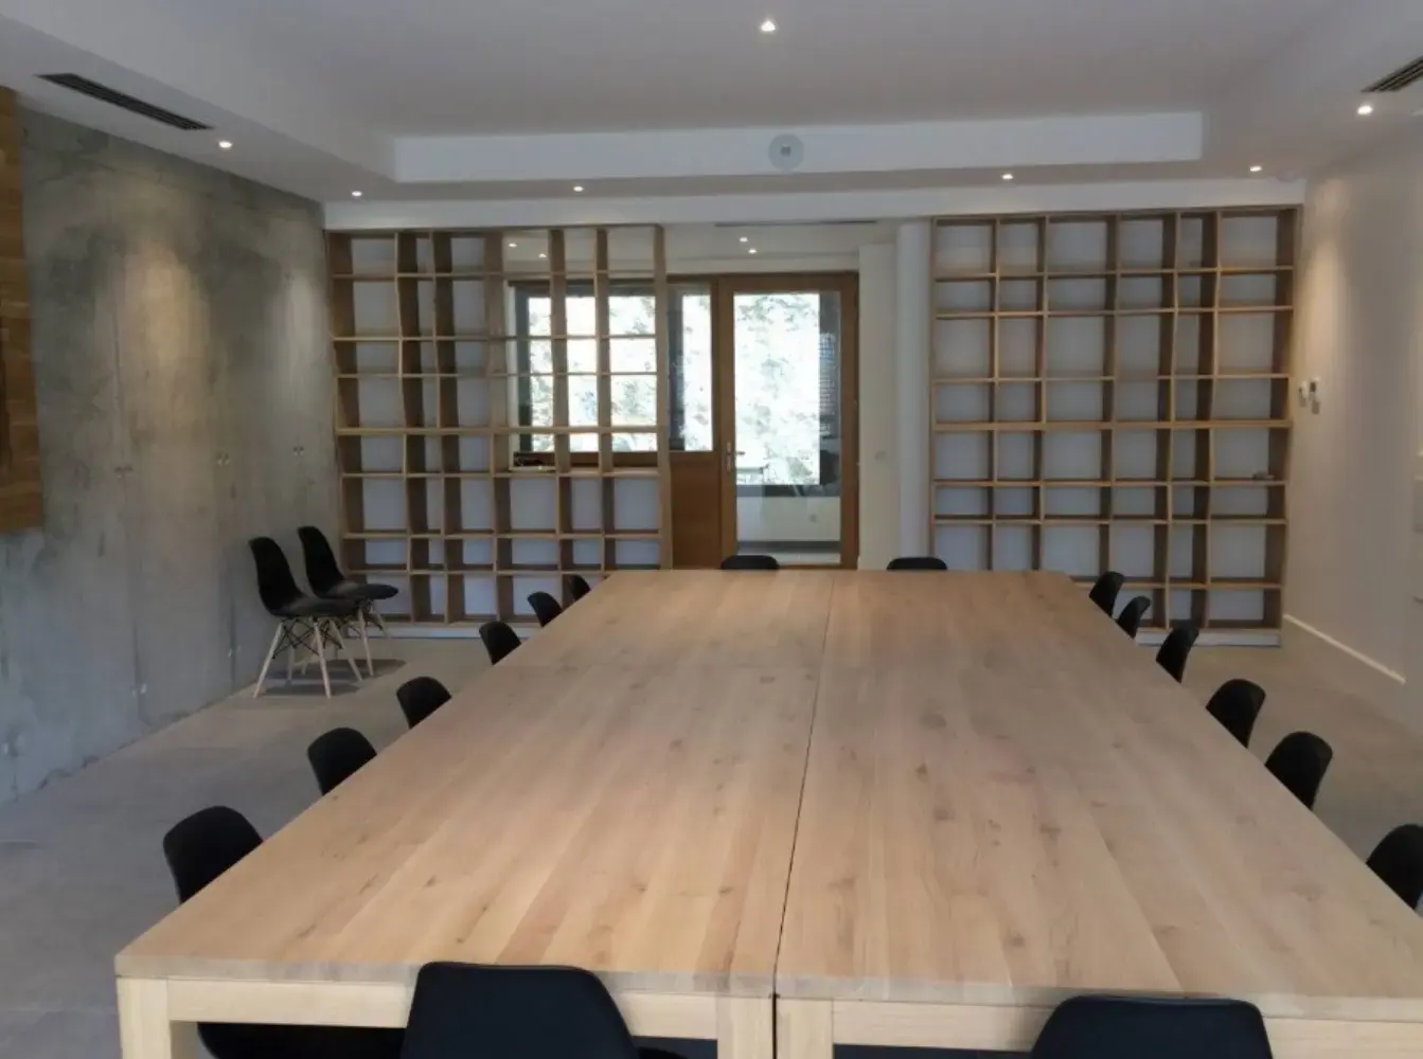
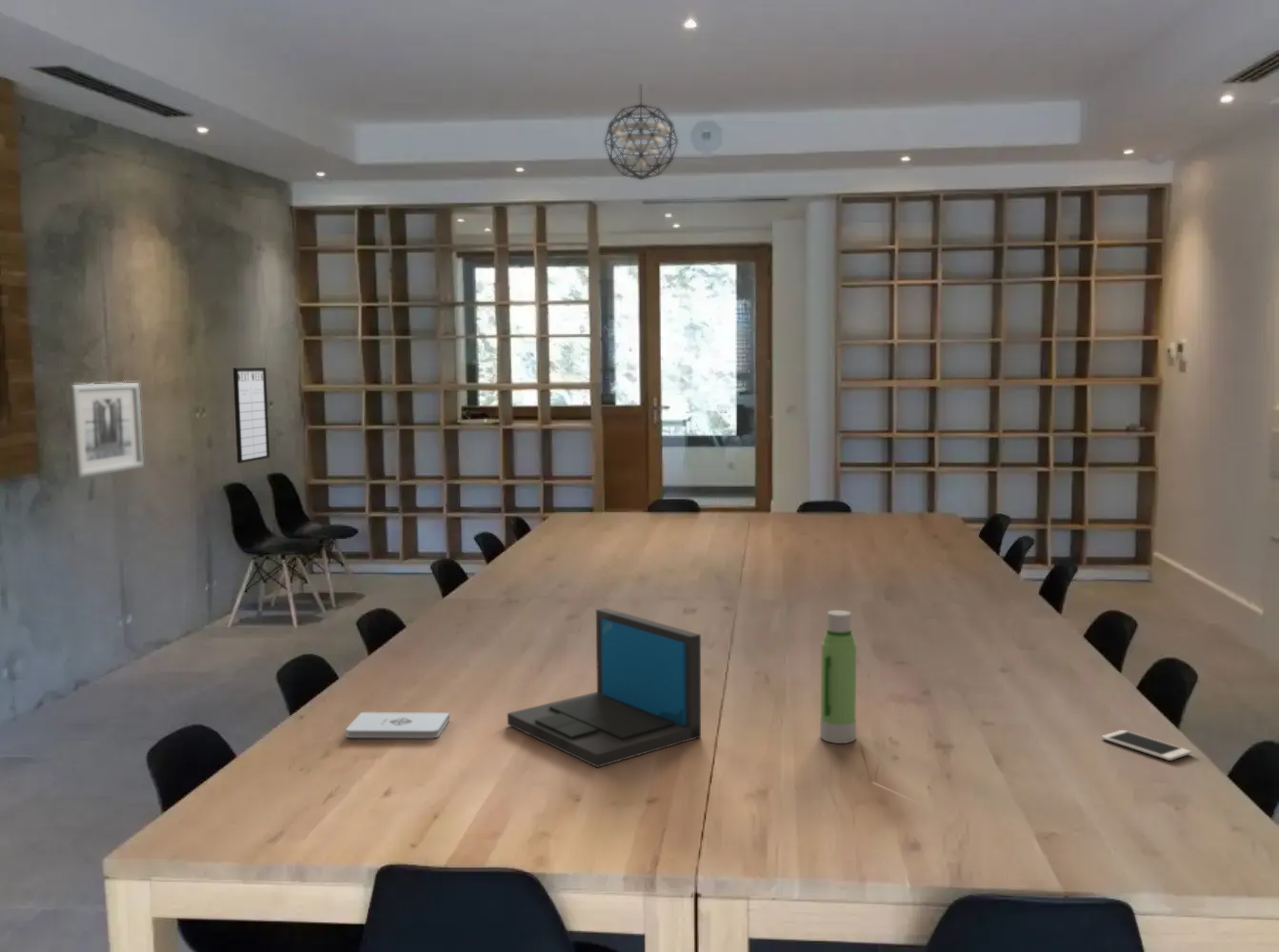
+ pendant light [603,83,679,181]
+ wall art [68,382,145,479]
+ cell phone [1101,729,1192,762]
+ notepad [345,711,450,739]
+ water bottle [819,609,857,744]
+ writing board [232,367,270,465]
+ laptop [507,606,702,768]
